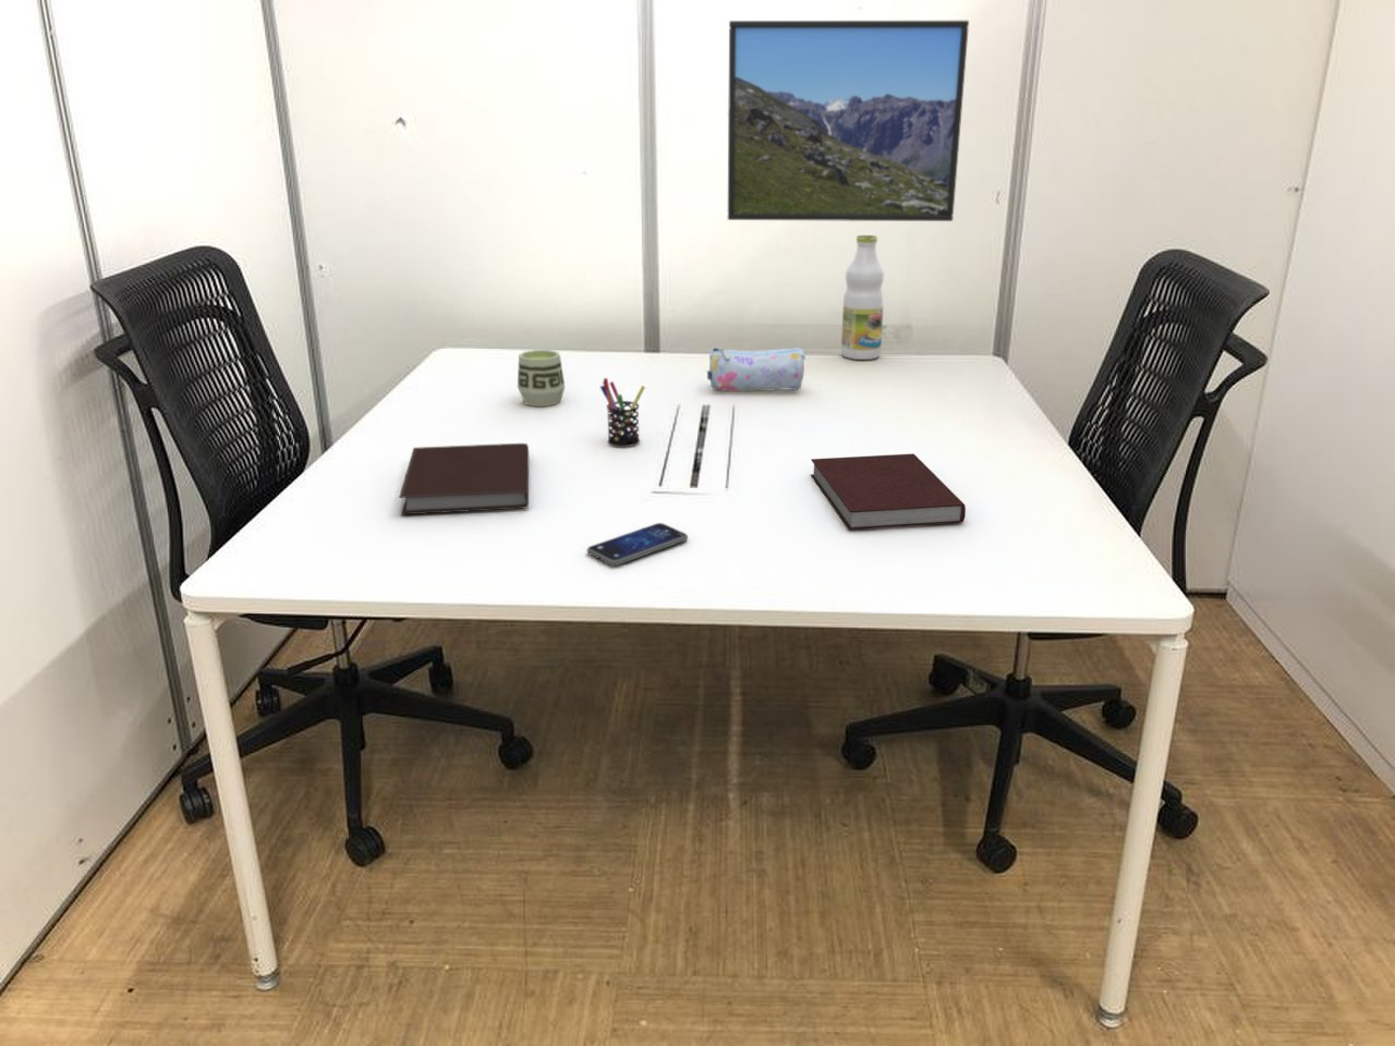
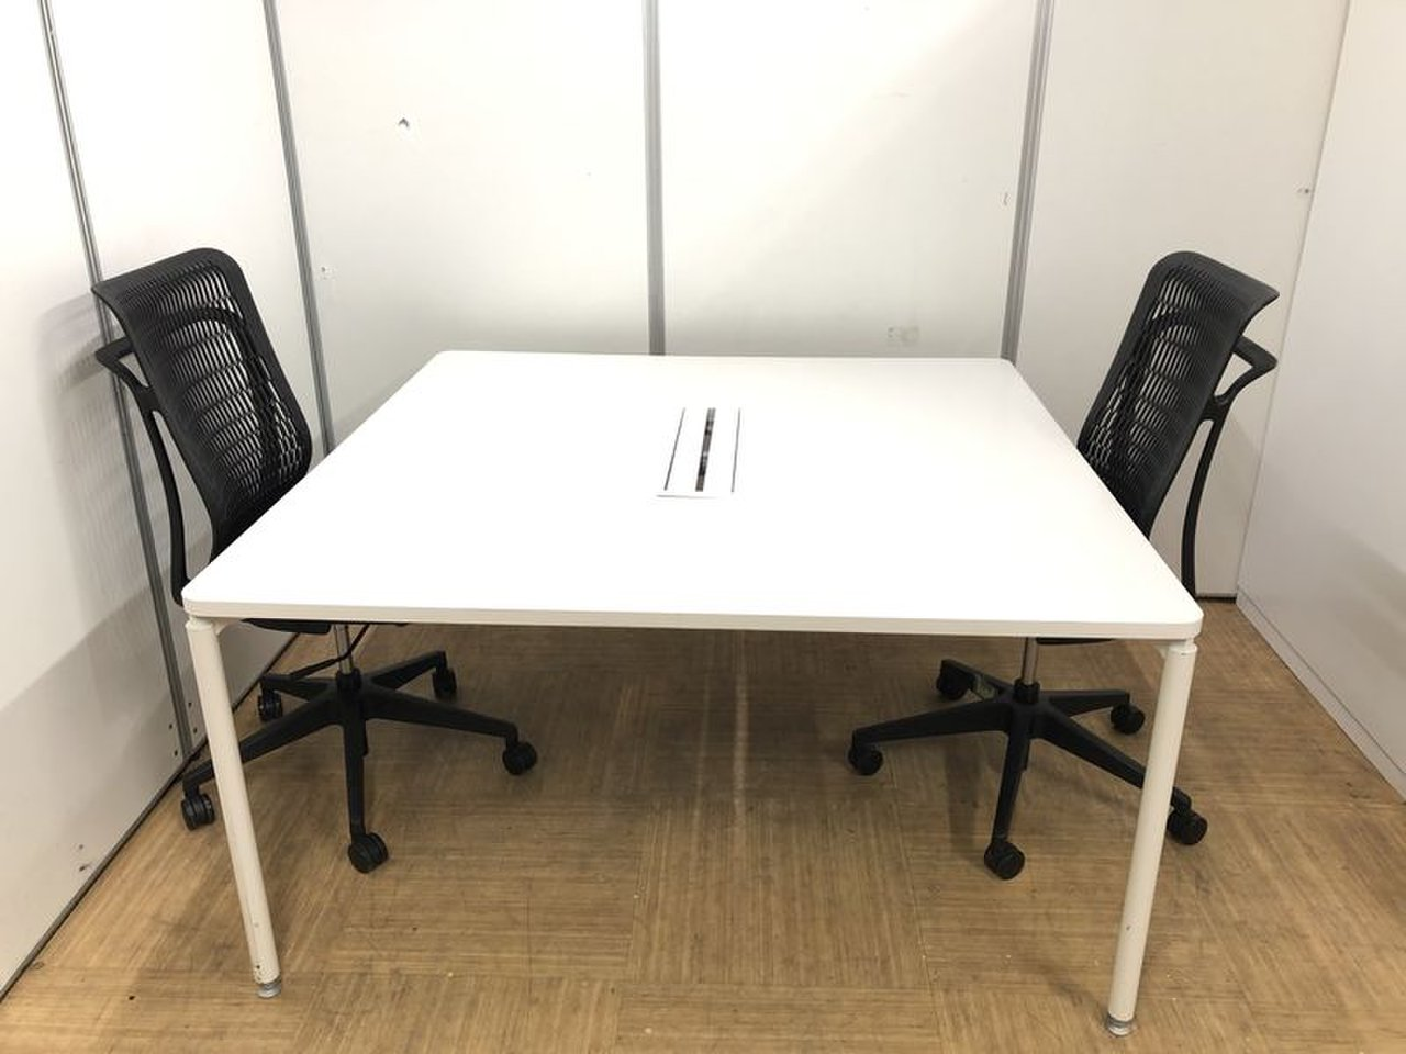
- cup [516,348,566,408]
- pen holder [600,377,646,448]
- notebook [398,443,529,515]
- bottle [840,234,886,360]
- pencil case [706,346,806,392]
- notebook [810,453,967,531]
- smartphone [587,522,689,567]
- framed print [727,20,970,222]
